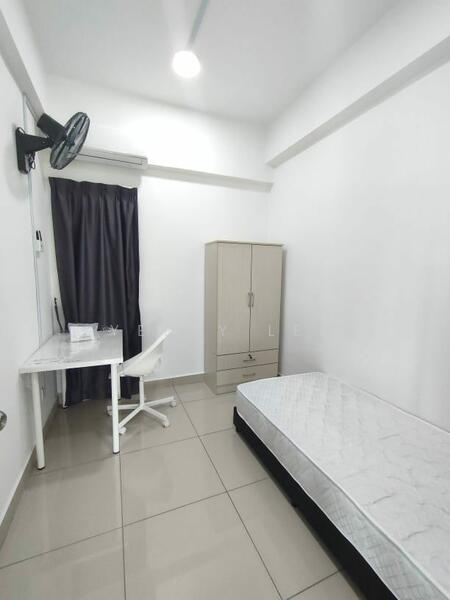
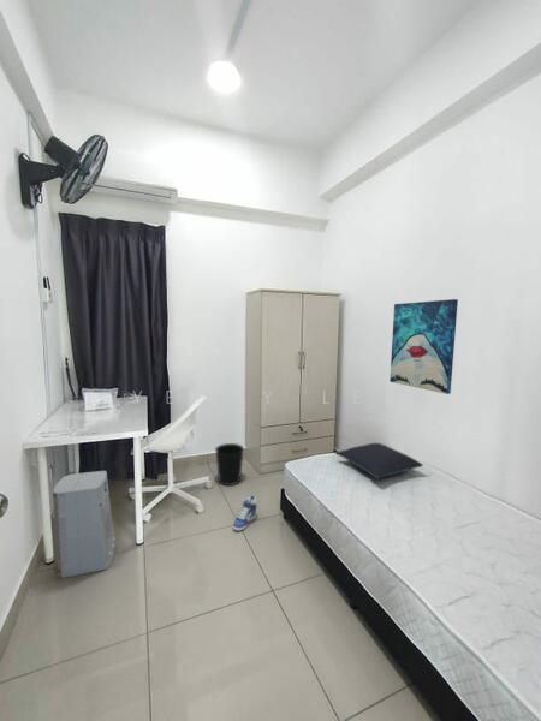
+ sneaker [232,494,258,531]
+ wastebasket [214,442,245,487]
+ air purifier [50,470,117,579]
+ wall art [388,298,459,395]
+ pillow [334,442,424,481]
